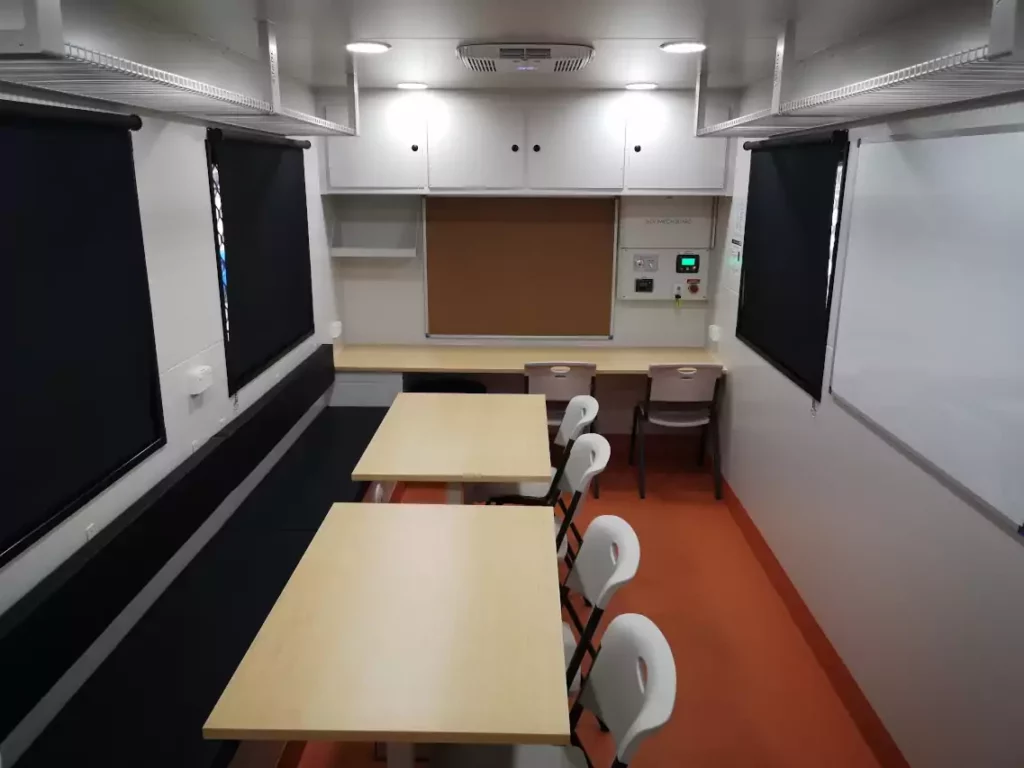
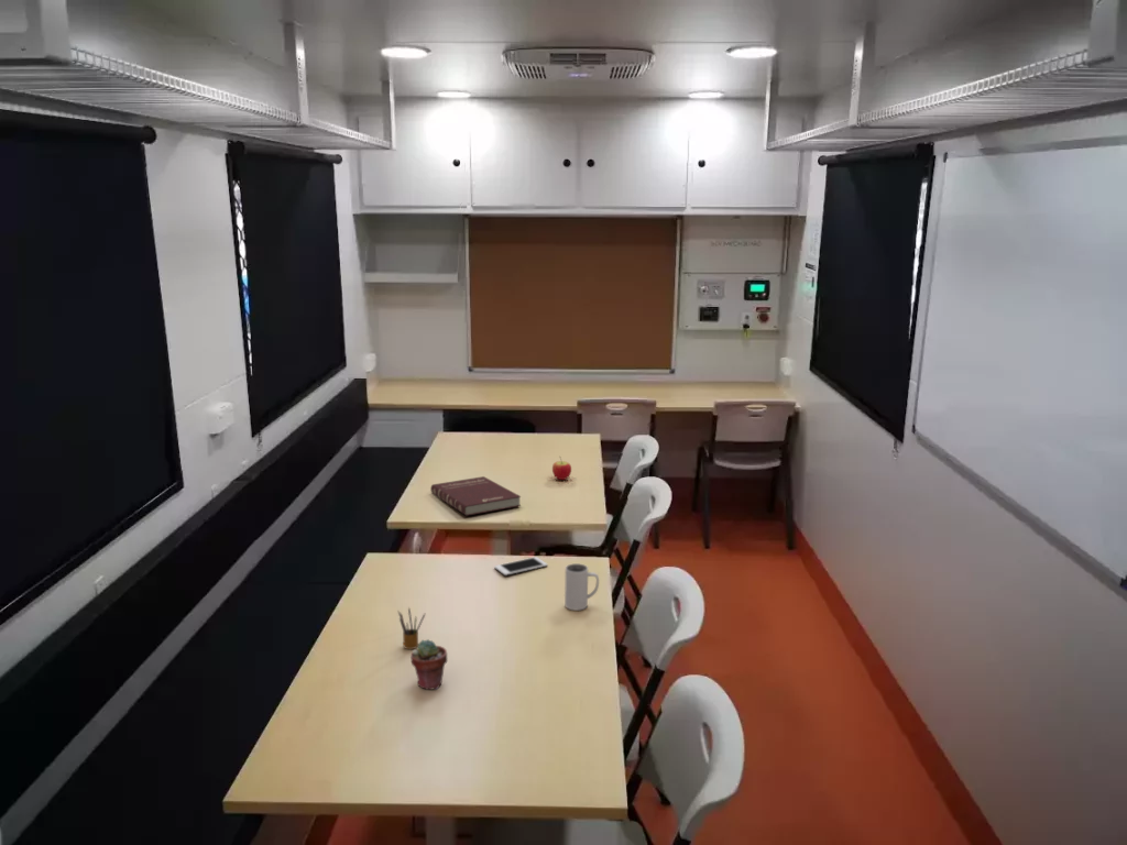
+ cell phone [493,556,548,577]
+ book [429,475,522,517]
+ pencil box [397,606,426,650]
+ potted succulent [409,638,449,691]
+ apple [551,457,572,481]
+ mug [564,562,600,612]
